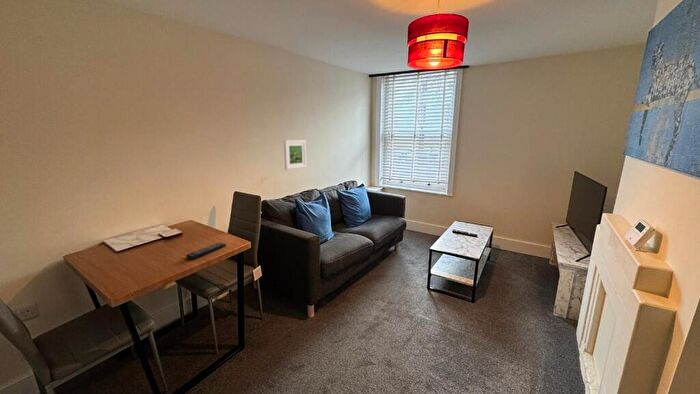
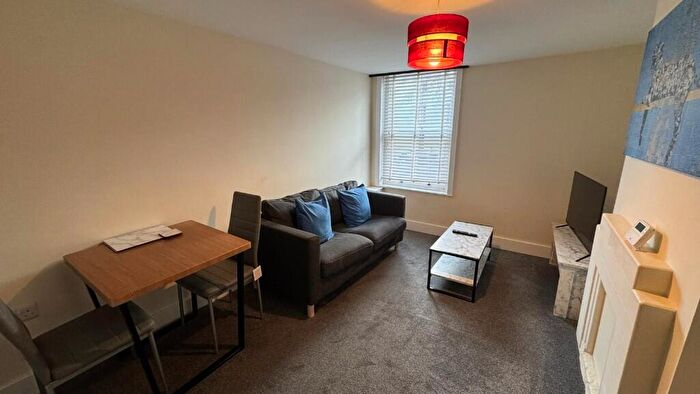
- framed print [283,139,307,171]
- remote control [186,242,227,260]
